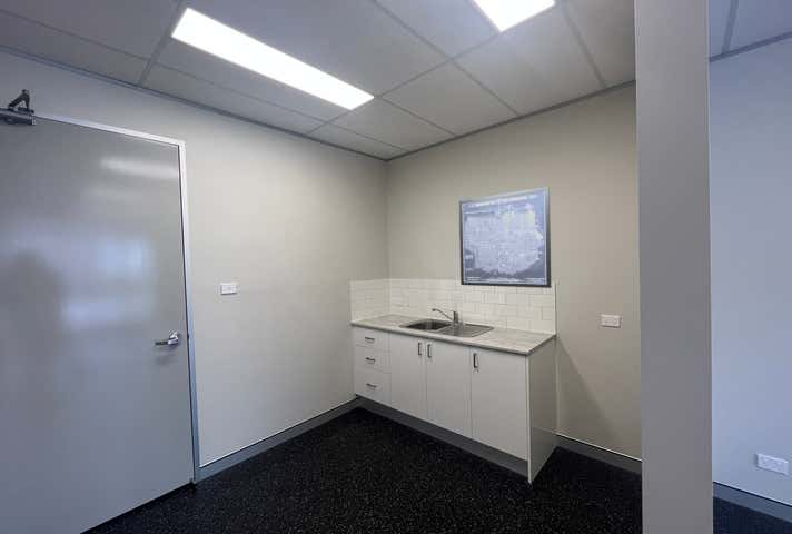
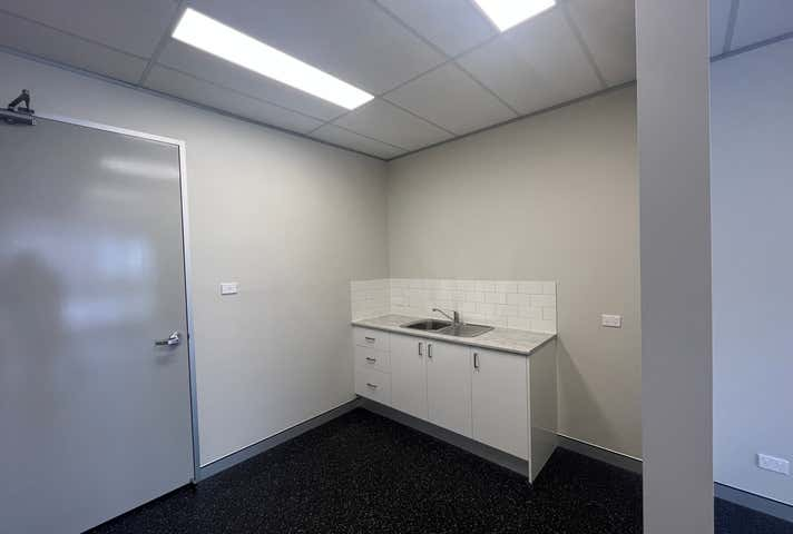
- wall art [458,186,553,289]
